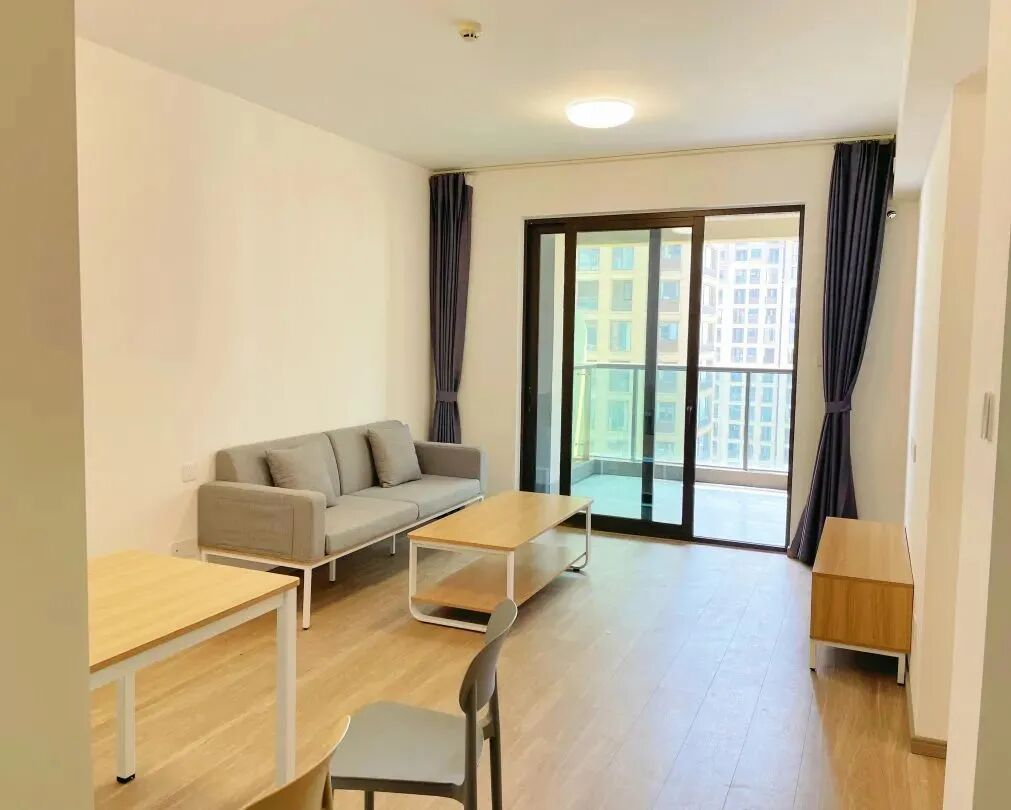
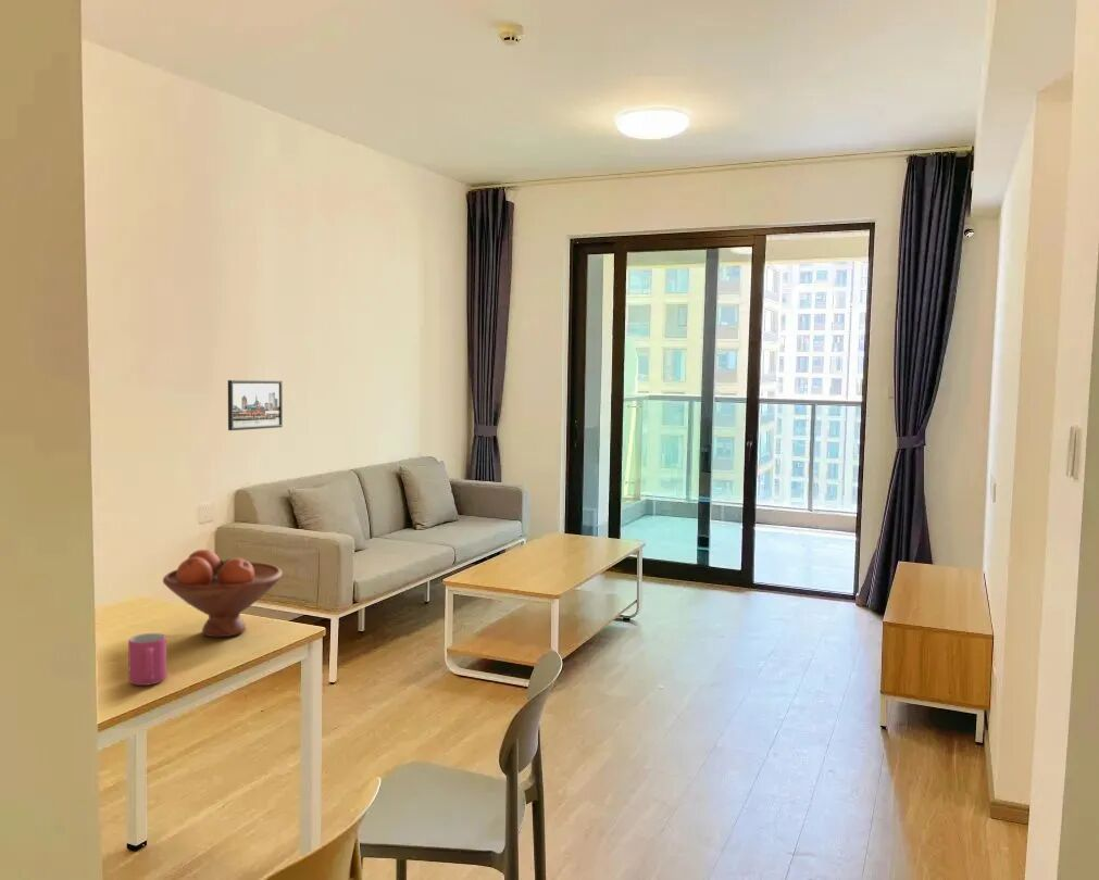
+ fruit bowl [162,549,284,638]
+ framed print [227,379,284,431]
+ mug [127,632,167,687]
